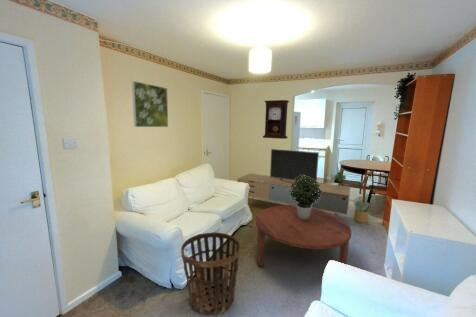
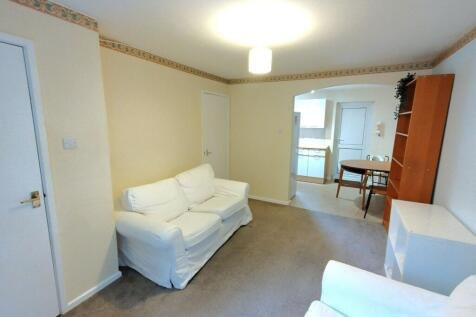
- media console [236,148,351,217]
- potted plant [289,175,323,220]
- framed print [131,80,169,128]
- coffee table [255,204,352,267]
- basket [180,231,242,316]
- pendulum clock [262,99,290,140]
- potted plant [353,200,371,224]
